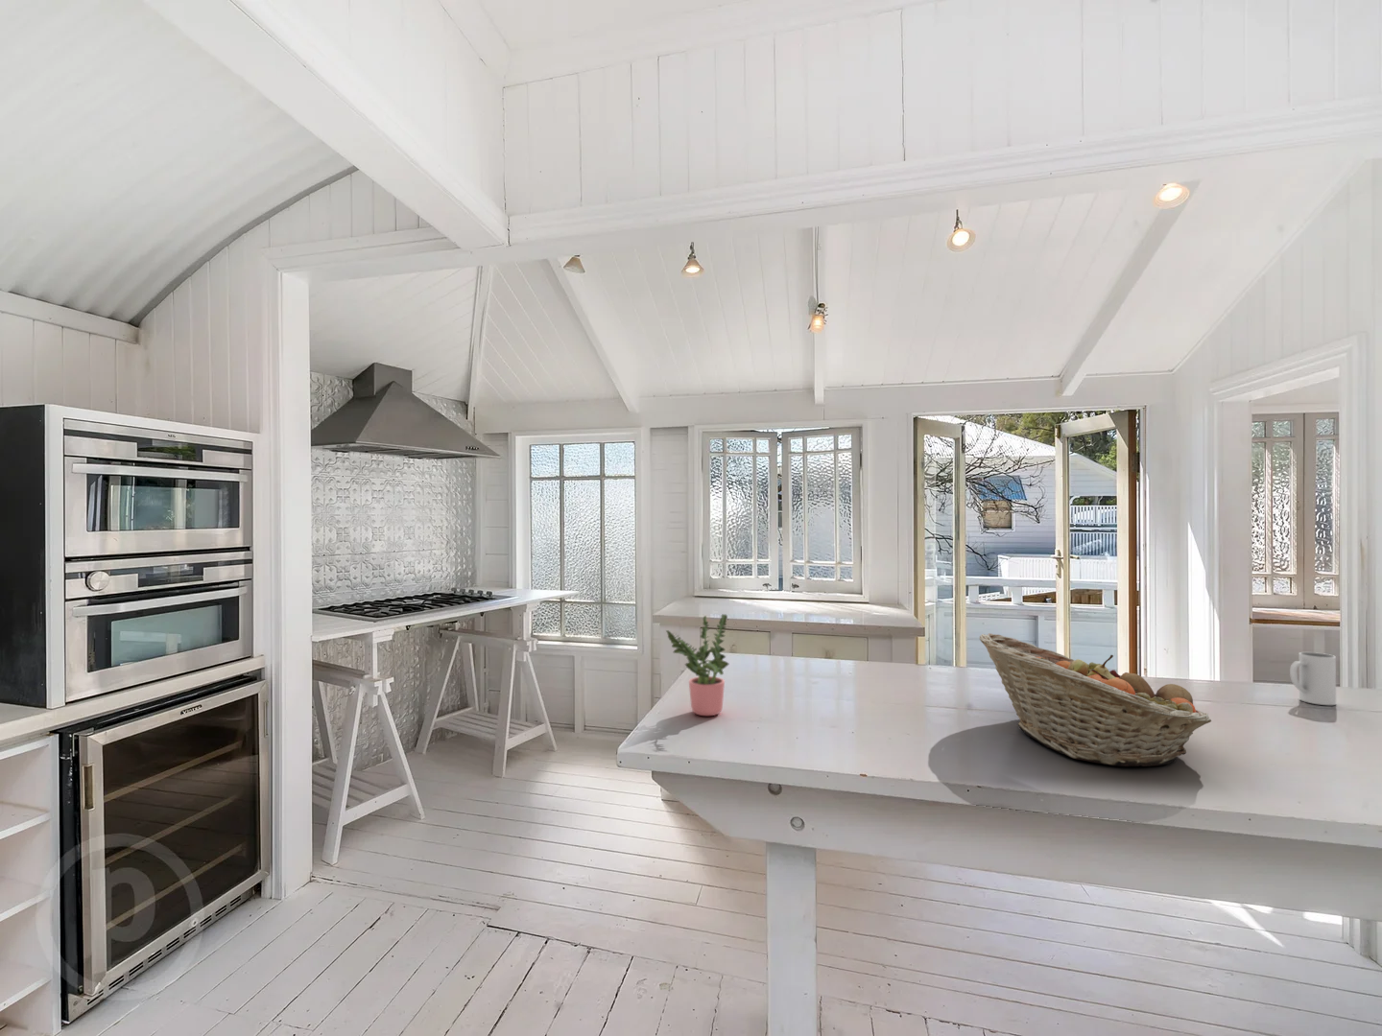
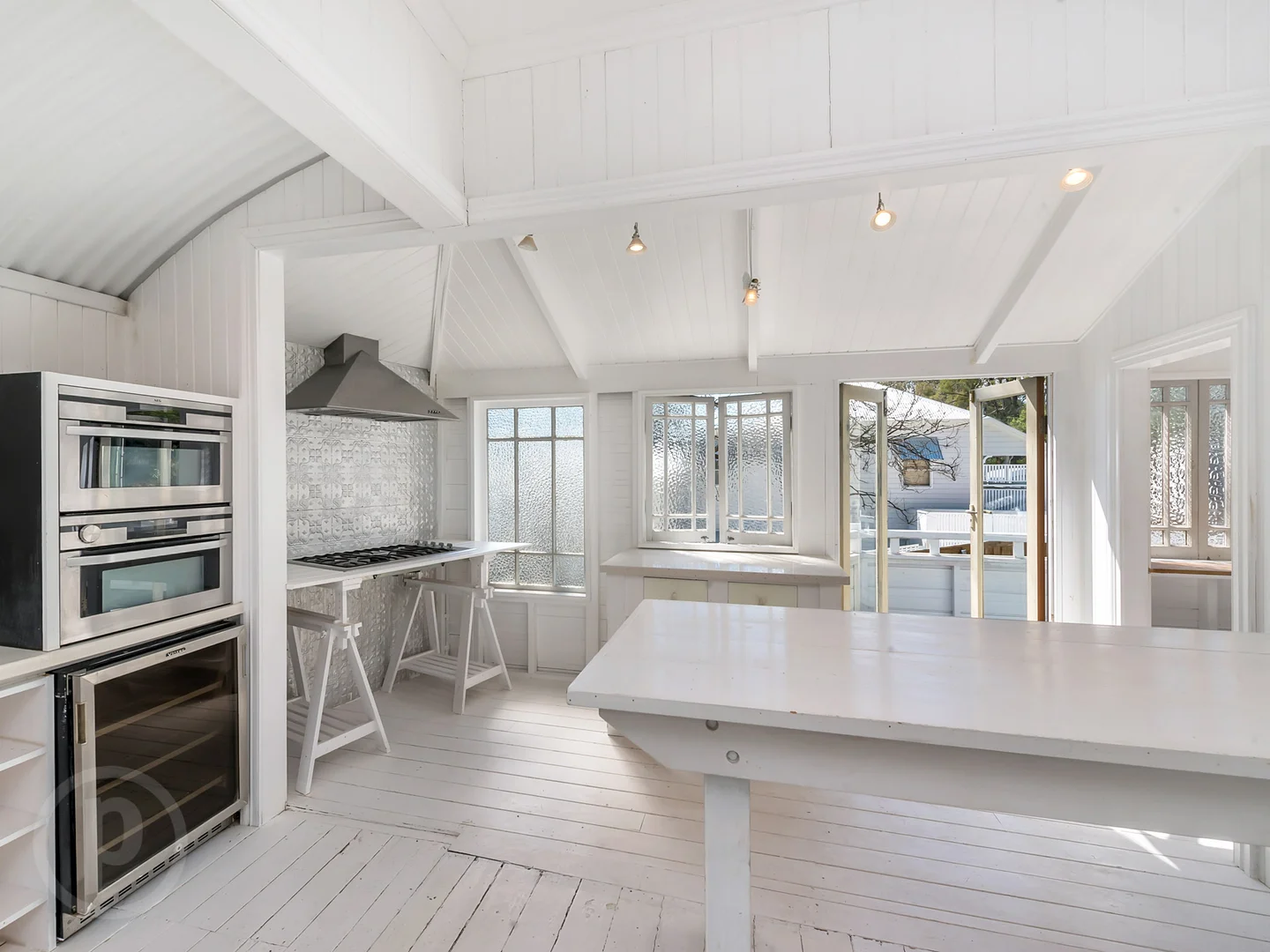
- fruit basket [979,632,1212,767]
- mug [1288,652,1337,706]
- potted plant [665,613,729,716]
